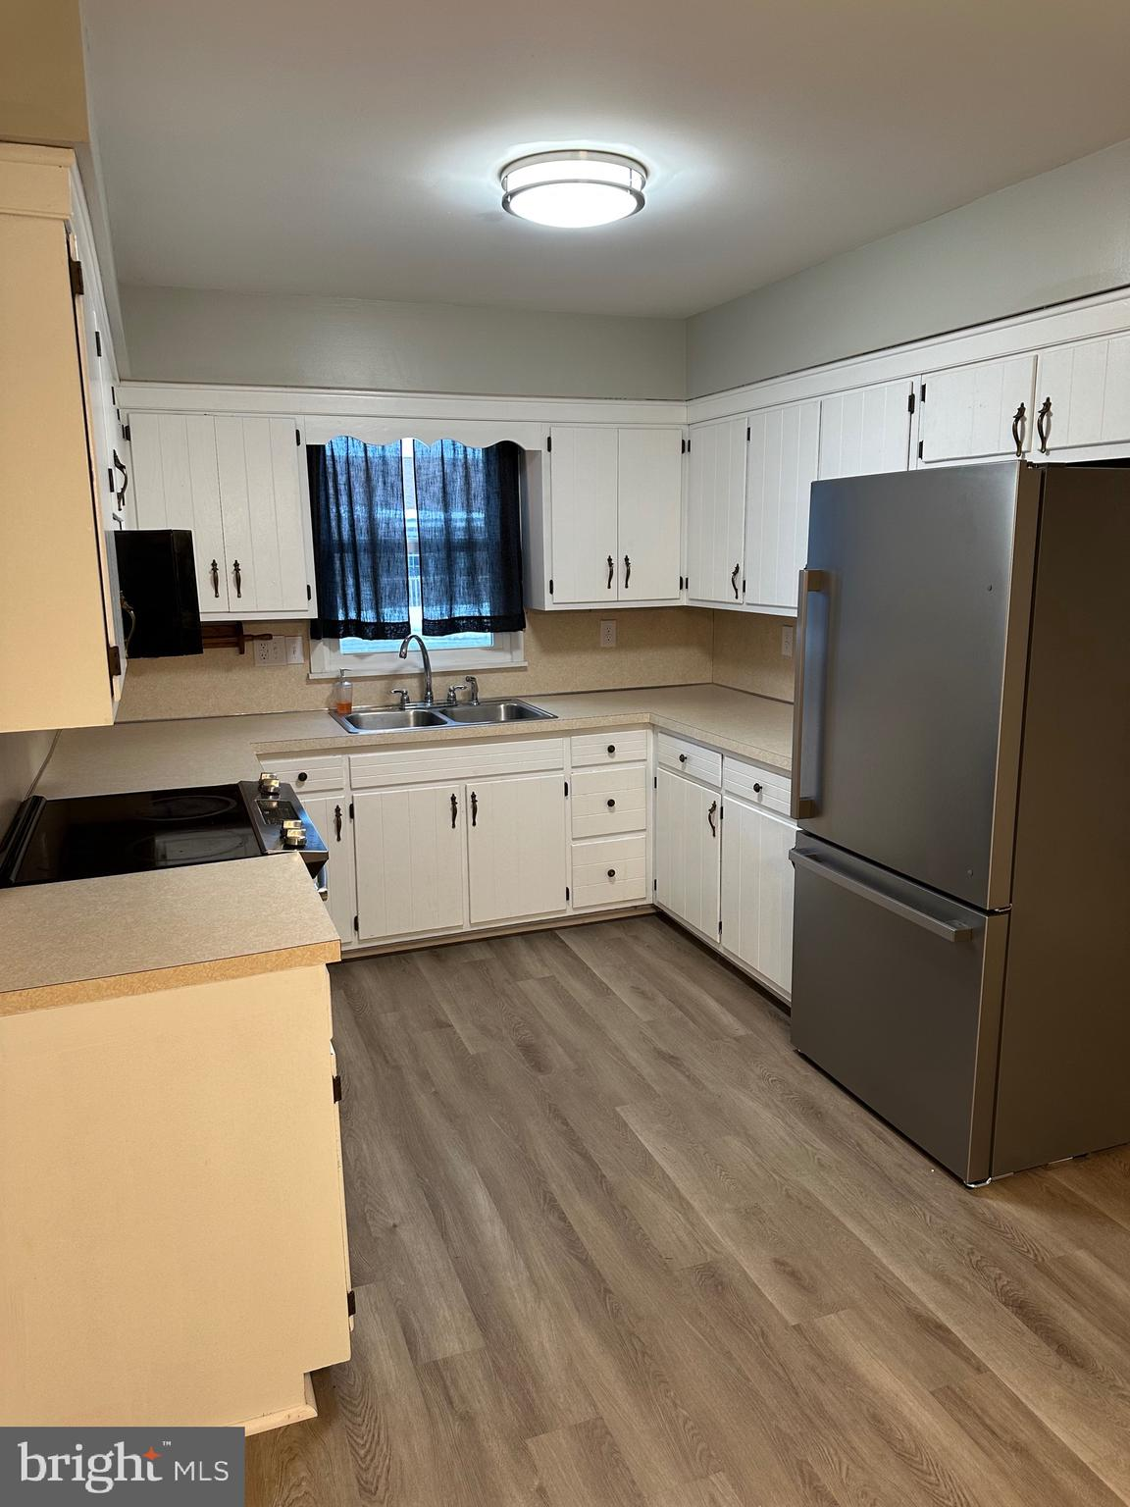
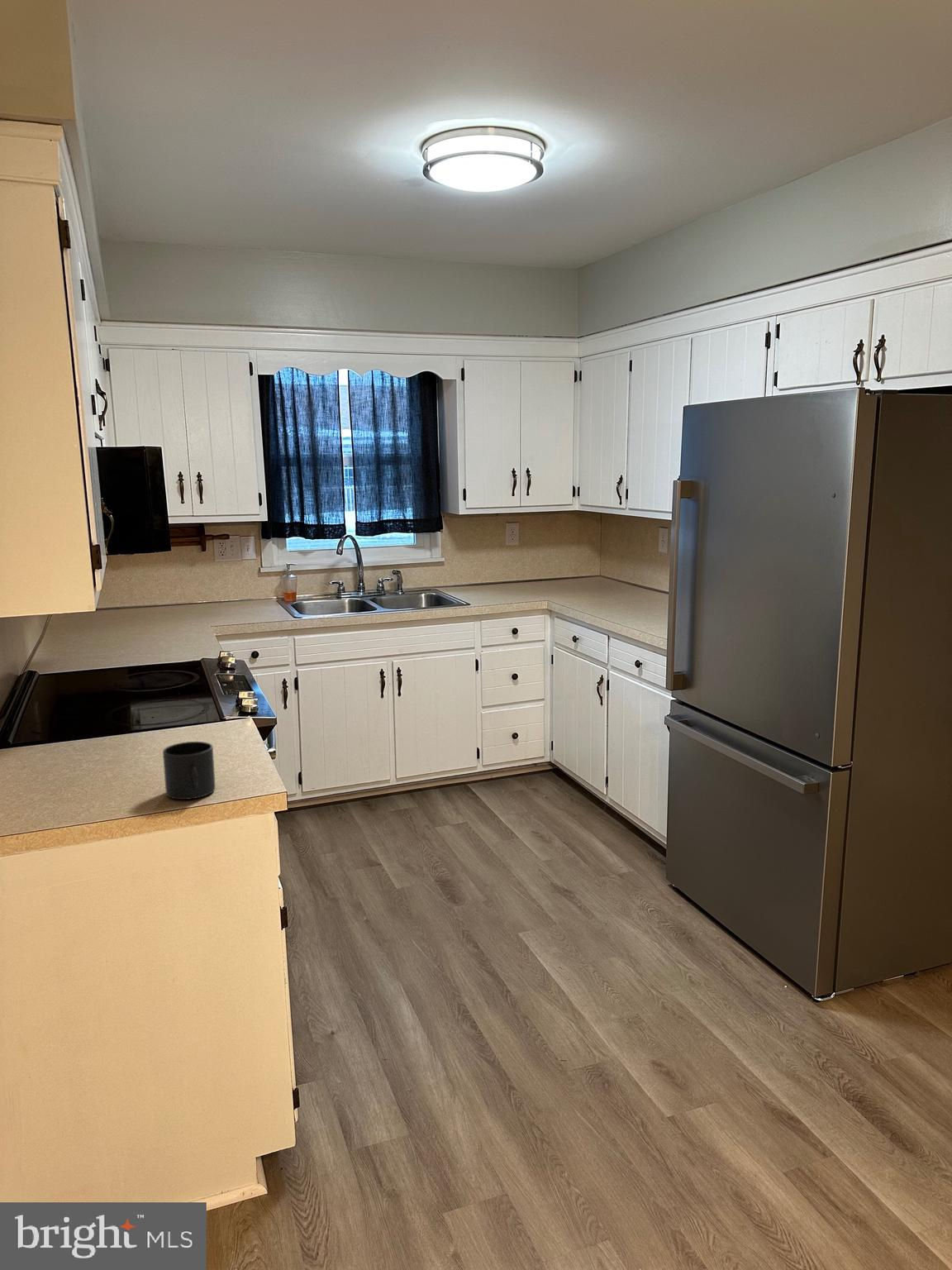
+ mug [162,741,217,800]
